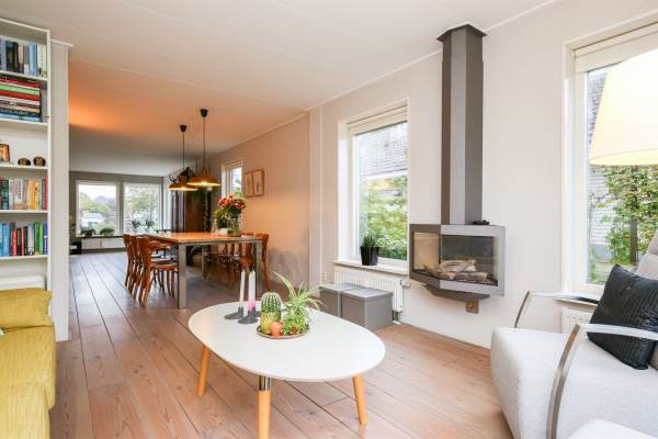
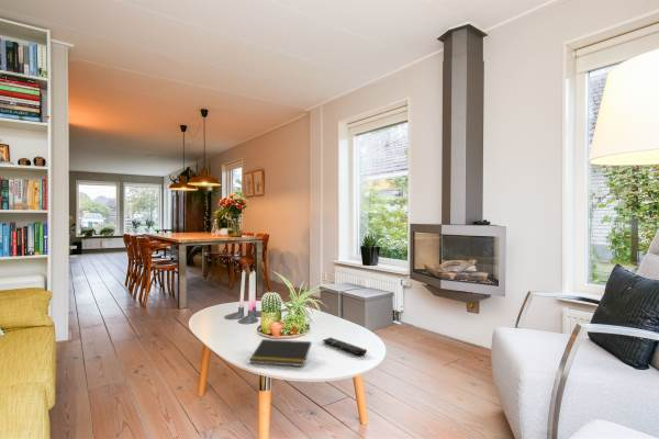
+ notepad [248,338,313,368]
+ remote control [322,337,368,357]
